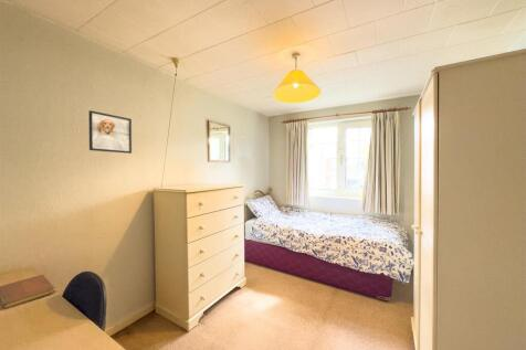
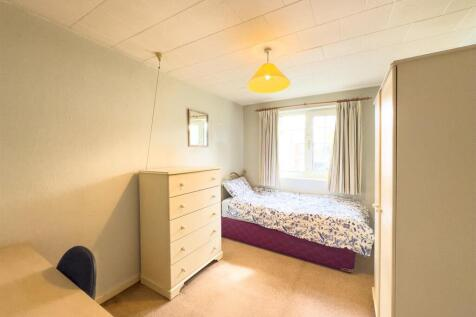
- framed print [87,109,133,155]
- notebook [0,274,56,310]
